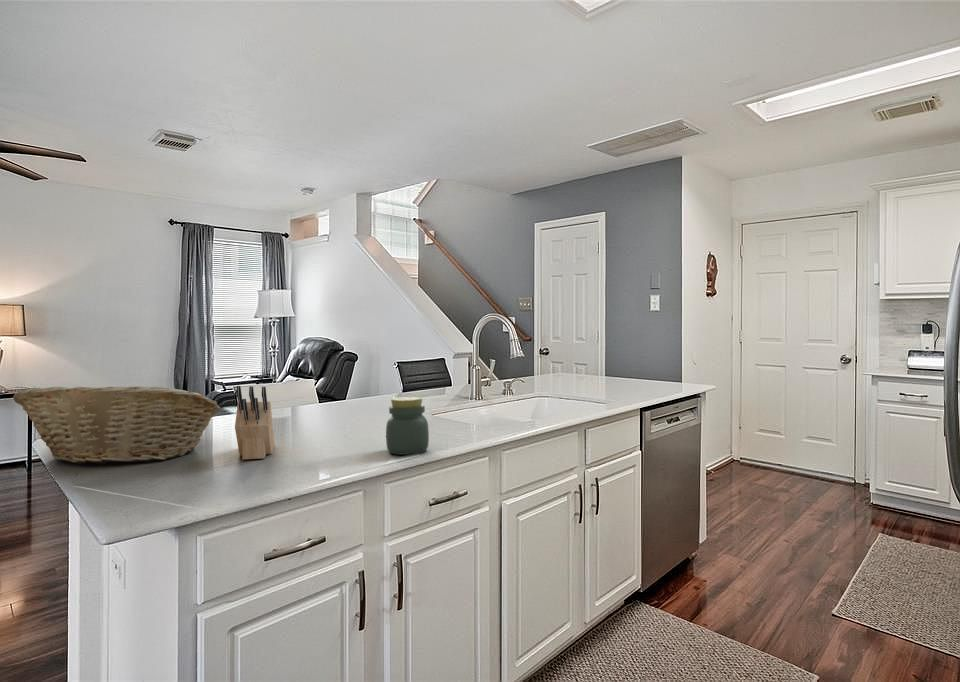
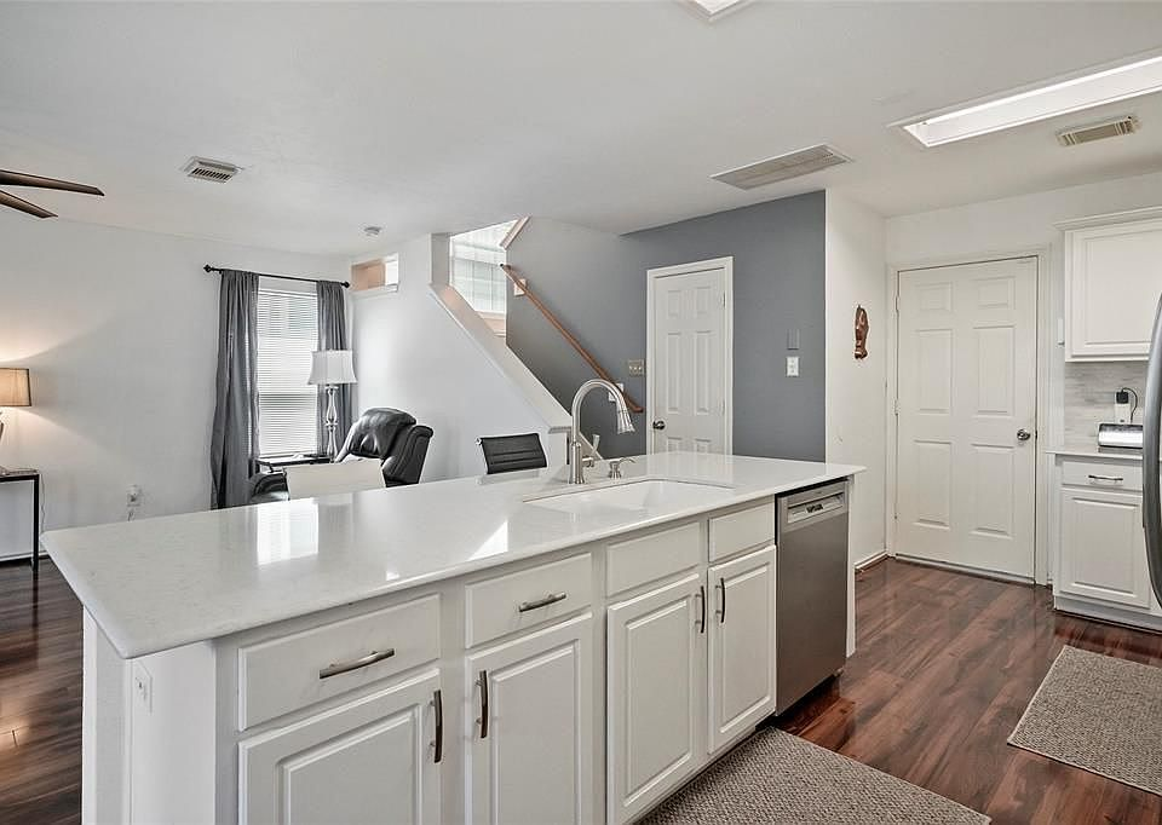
- jar [385,396,430,456]
- fruit basket [12,385,222,465]
- knife block [234,385,276,461]
